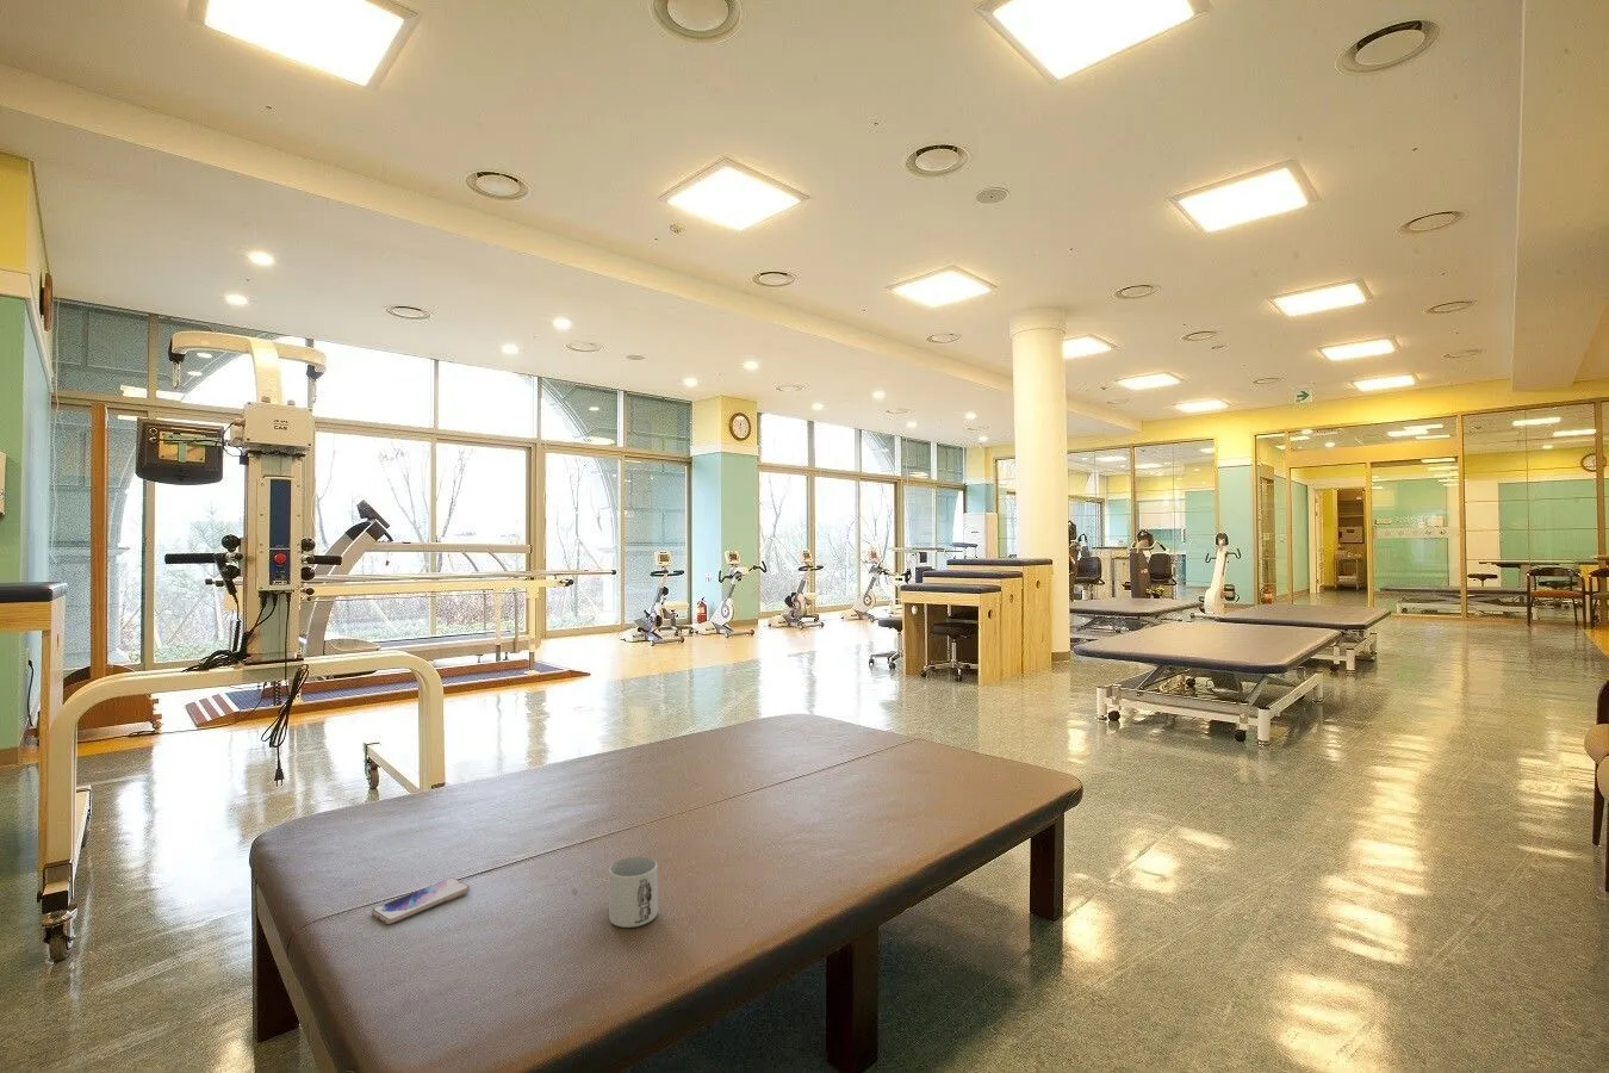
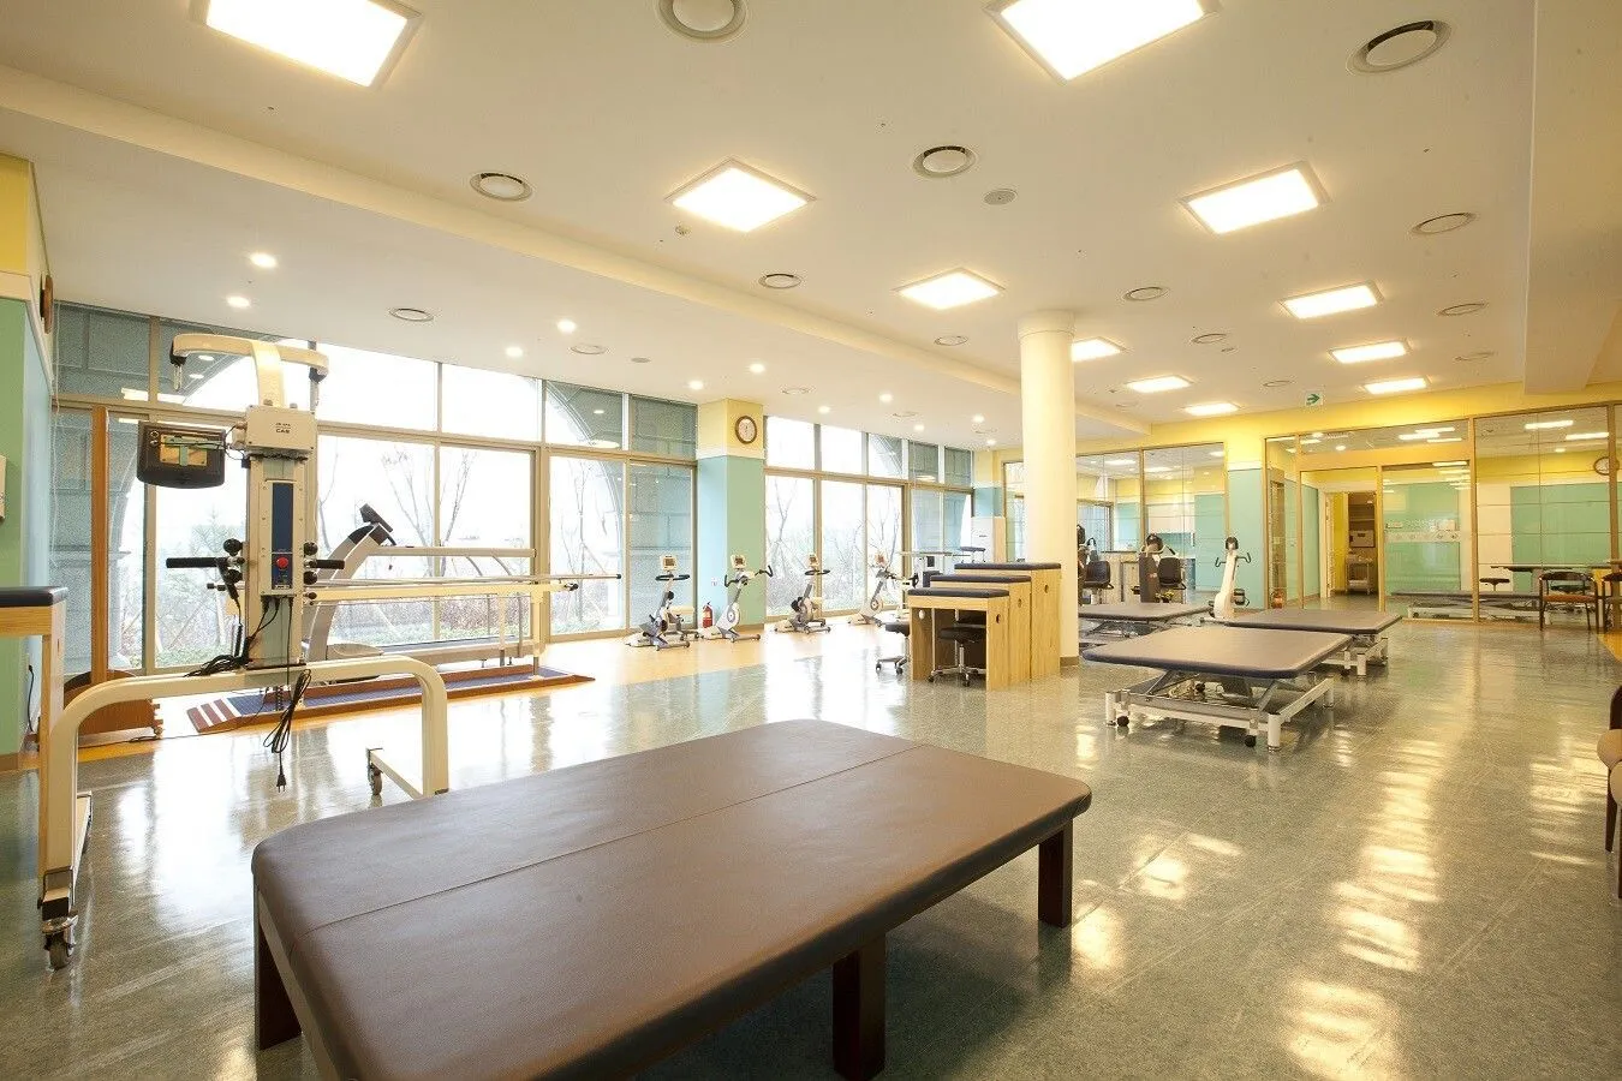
- mug [608,856,660,929]
- smartphone [371,878,472,926]
